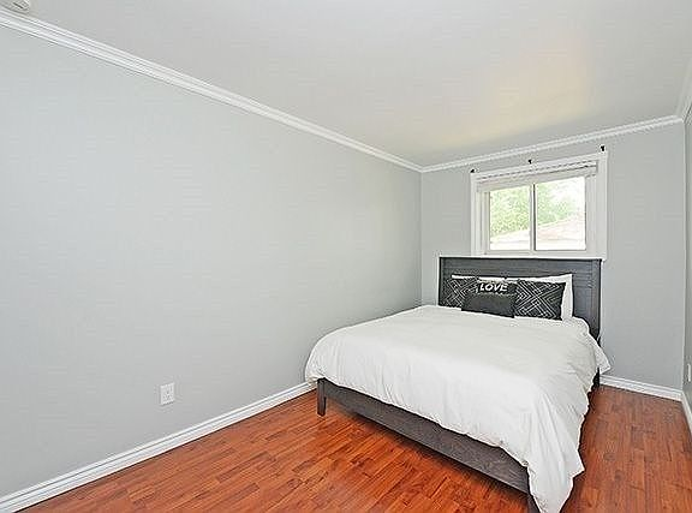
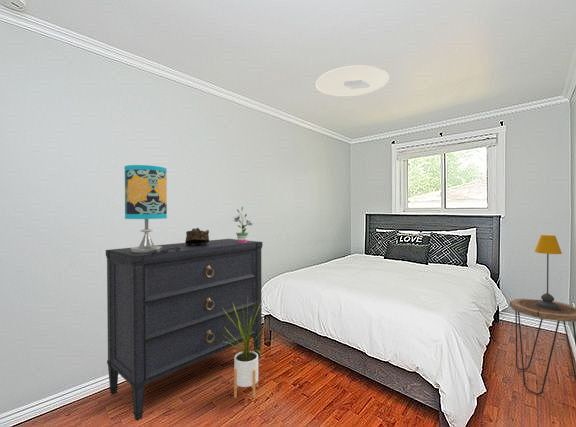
+ ceiling light [315,64,390,98]
+ house plant [223,298,271,399]
+ potted plant [231,206,254,243]
+ side table [509,298,576,396]
+ table lamp [533,234,563,310]
+ dresser [105,238,263,422]
+ table lamp [124,164,181,254]
+ decorative box [184,227,210,245]
